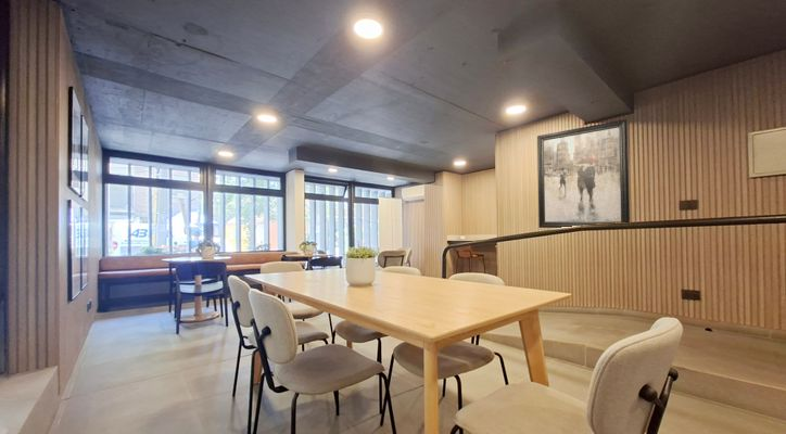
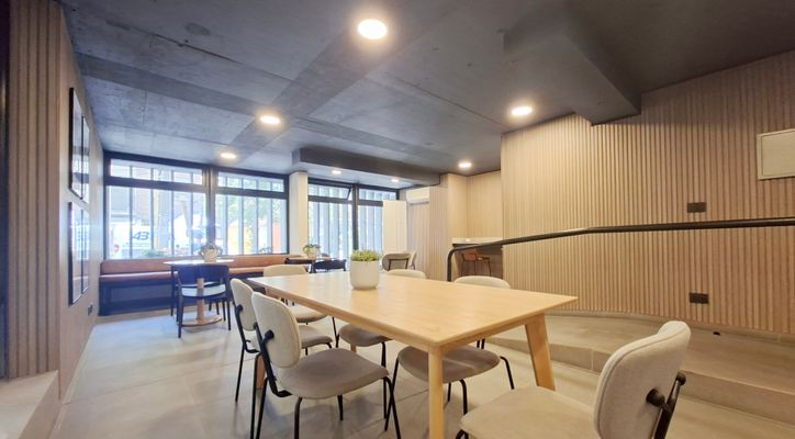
- wall art [536,118,631,229]
